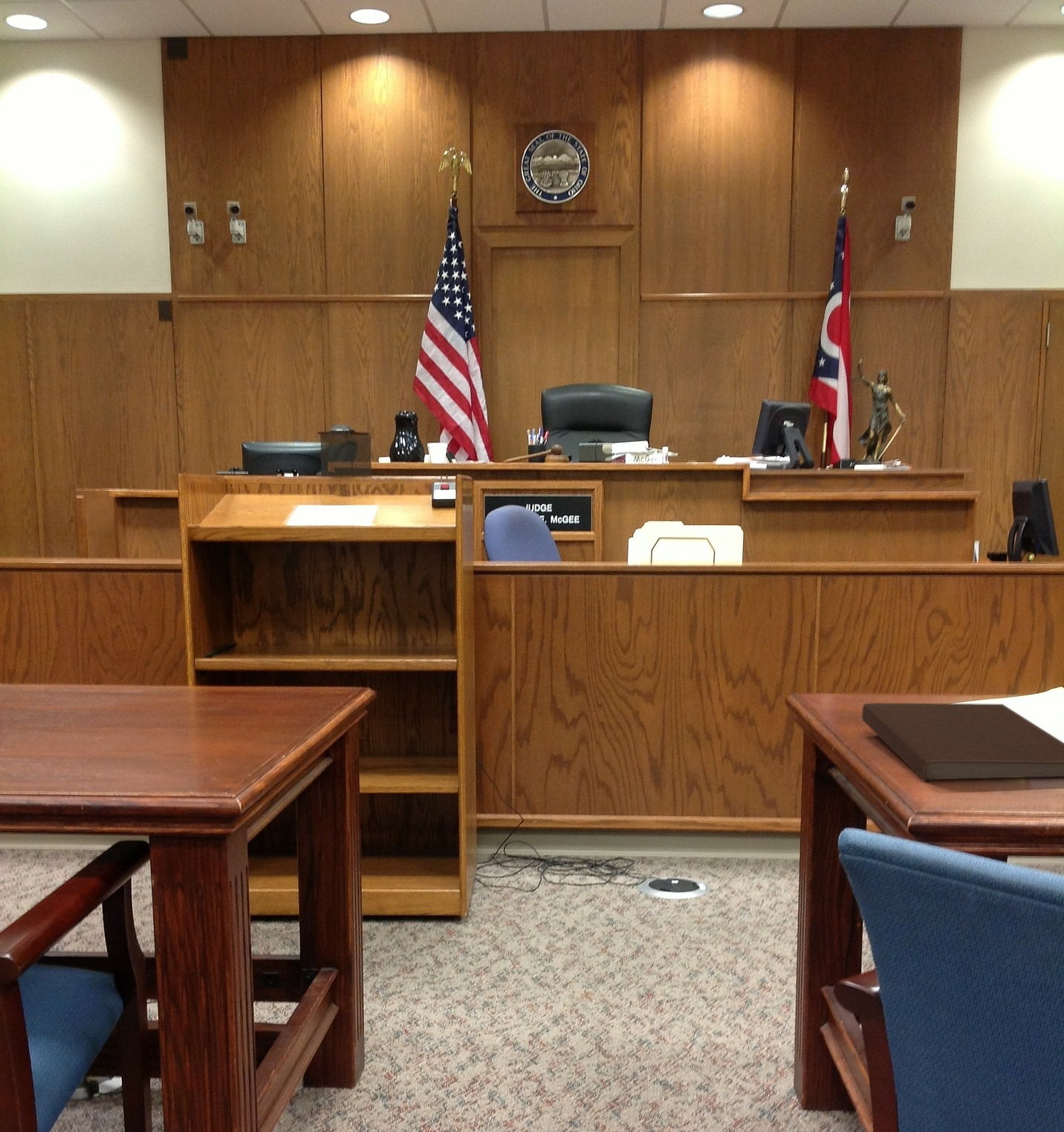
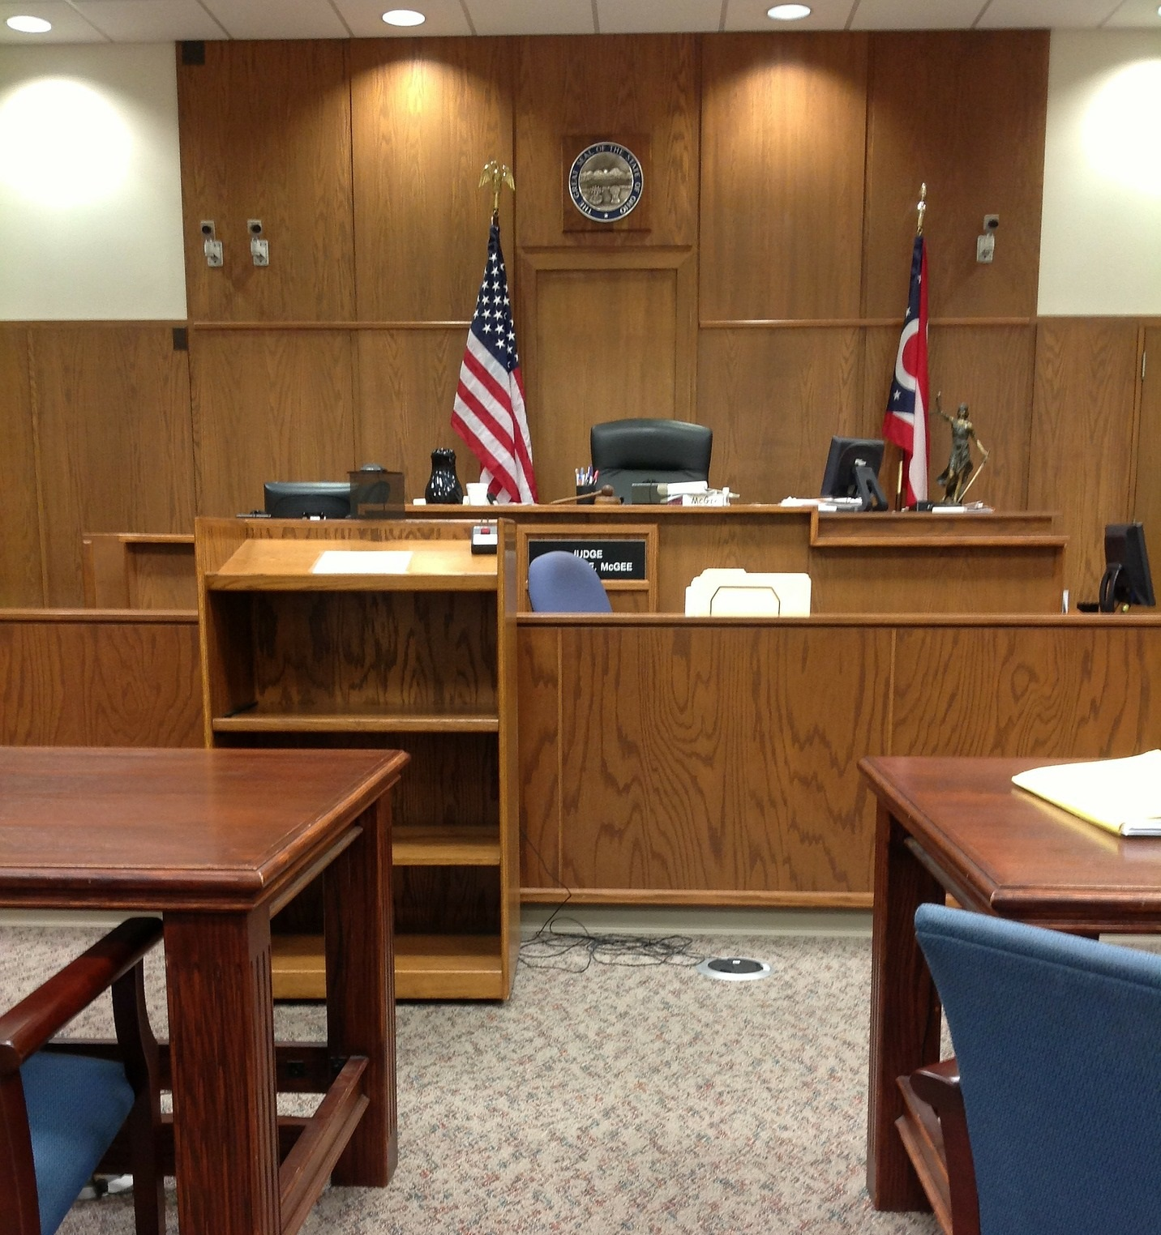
- notebook [861,702,1064,784]
